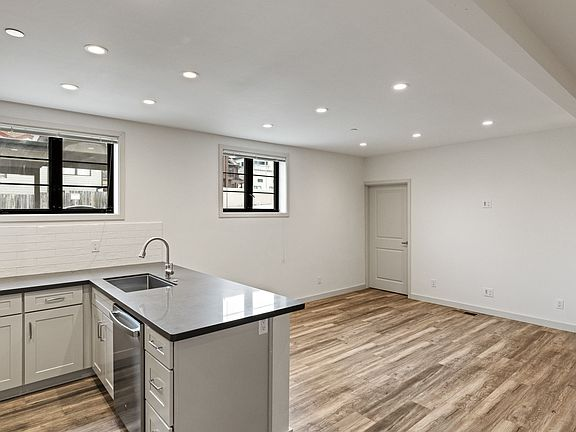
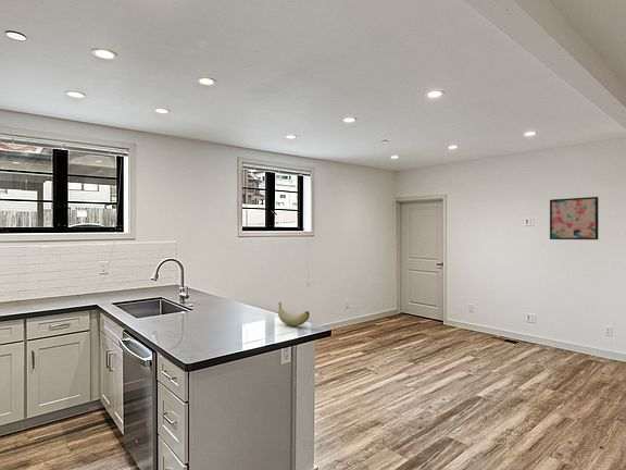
+ wall art [549,196,599,240]
+ banana [277,301,311,327]
